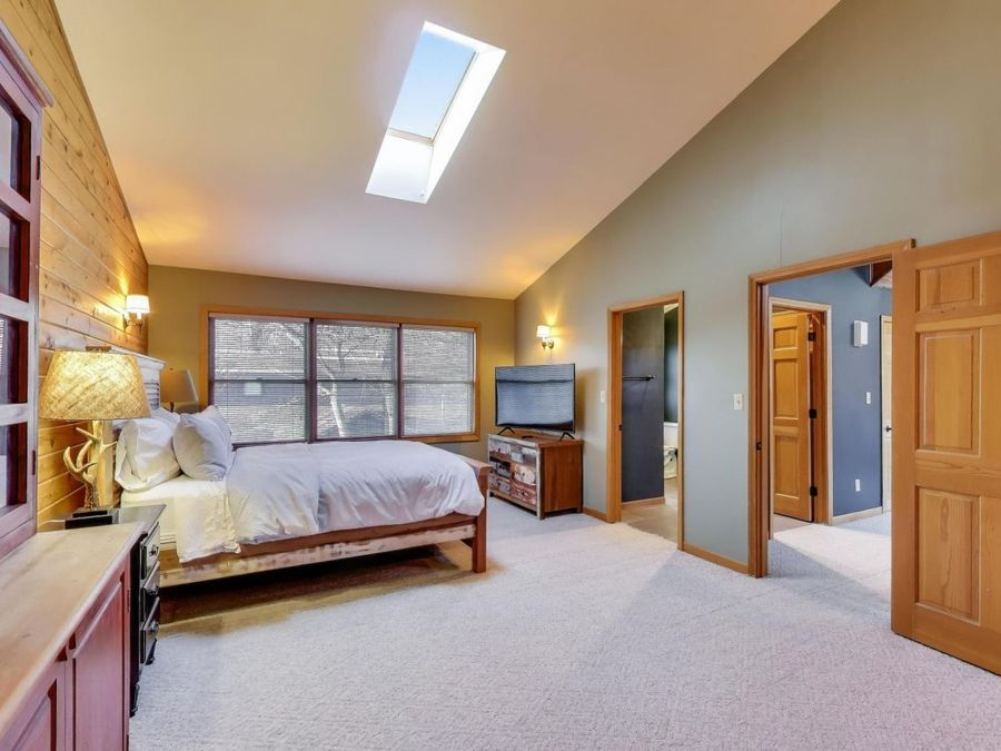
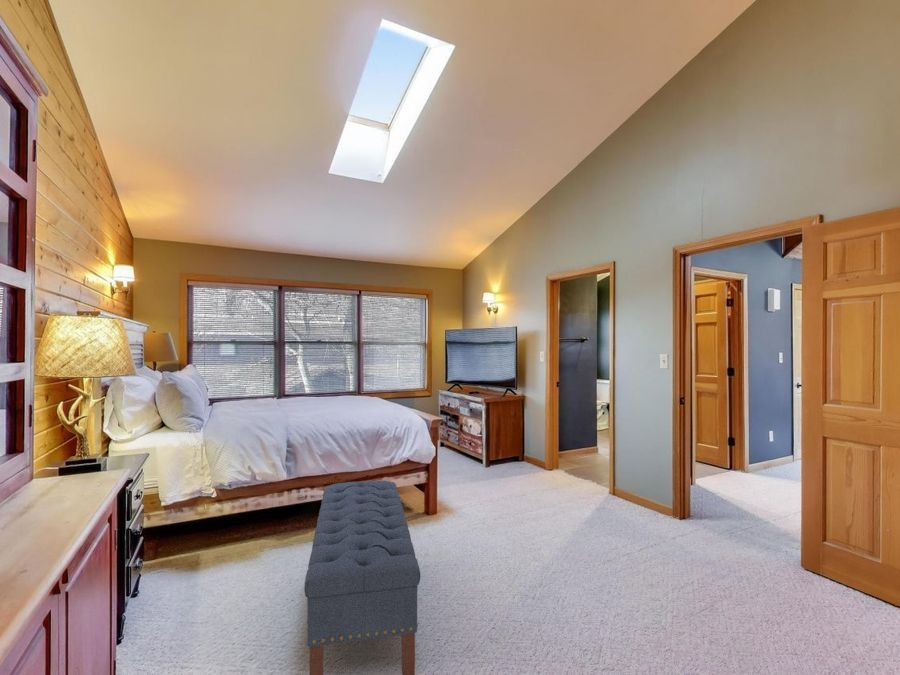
+ bench [303,480,421,675]
